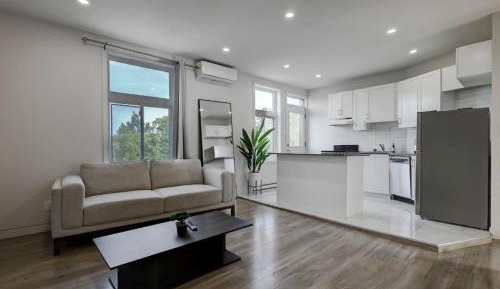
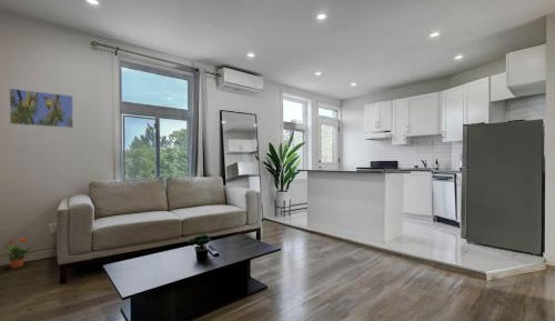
+ potted plant [0,237,36,270]
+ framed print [8,87,74,129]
